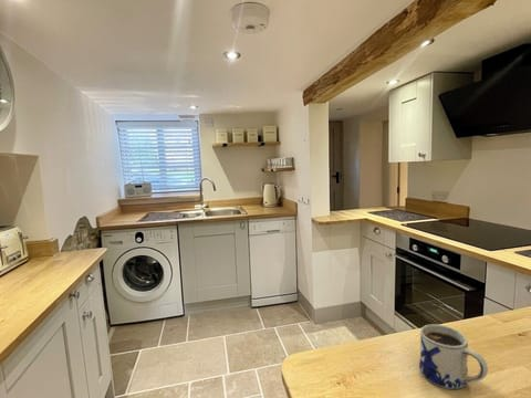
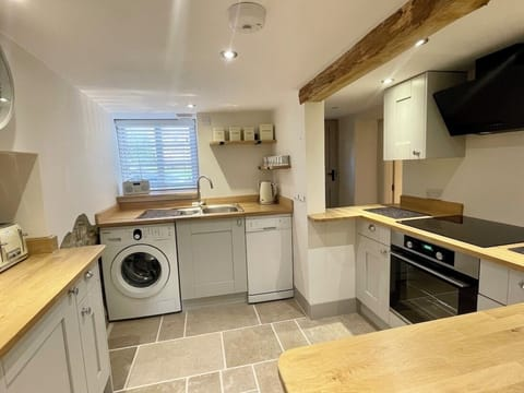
- mug [418,323,489,390]
